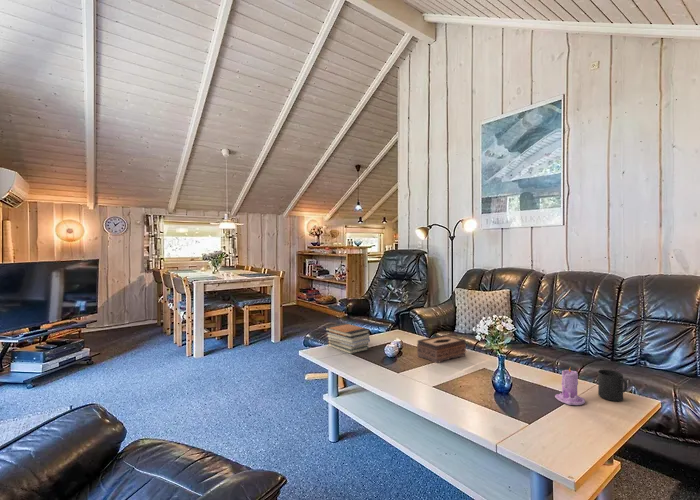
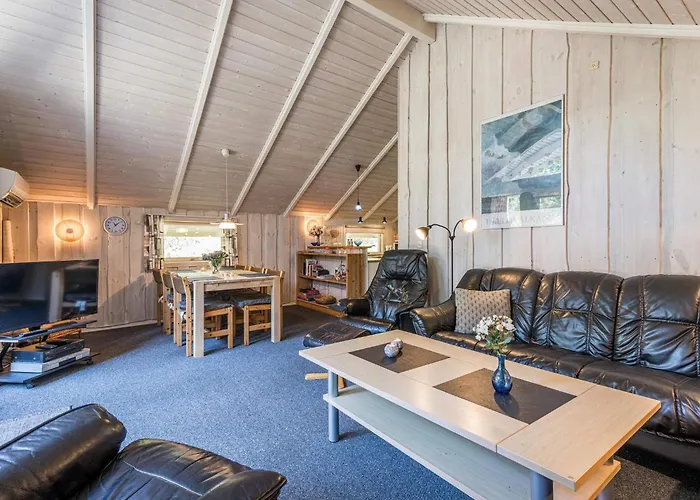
- candle [554,366,586,406]
- tissue box [416,334,467,364]
- mug [597,369,628,402]
- book stack [324,322,371,355]
